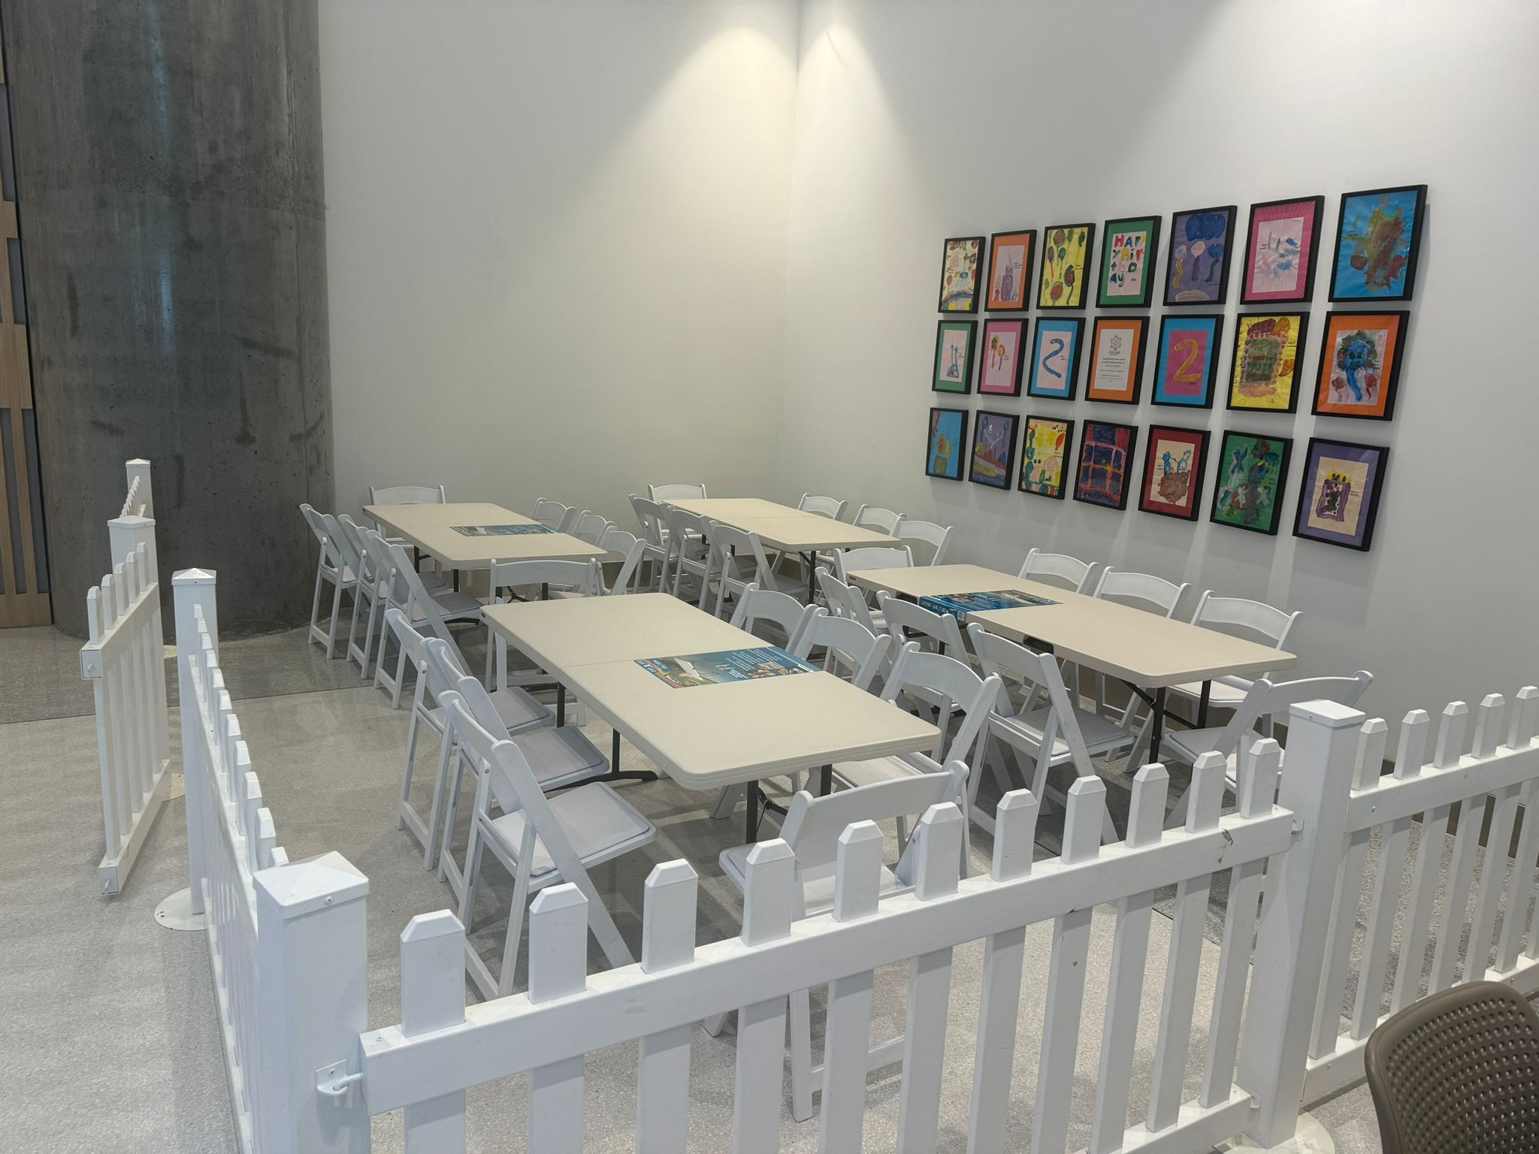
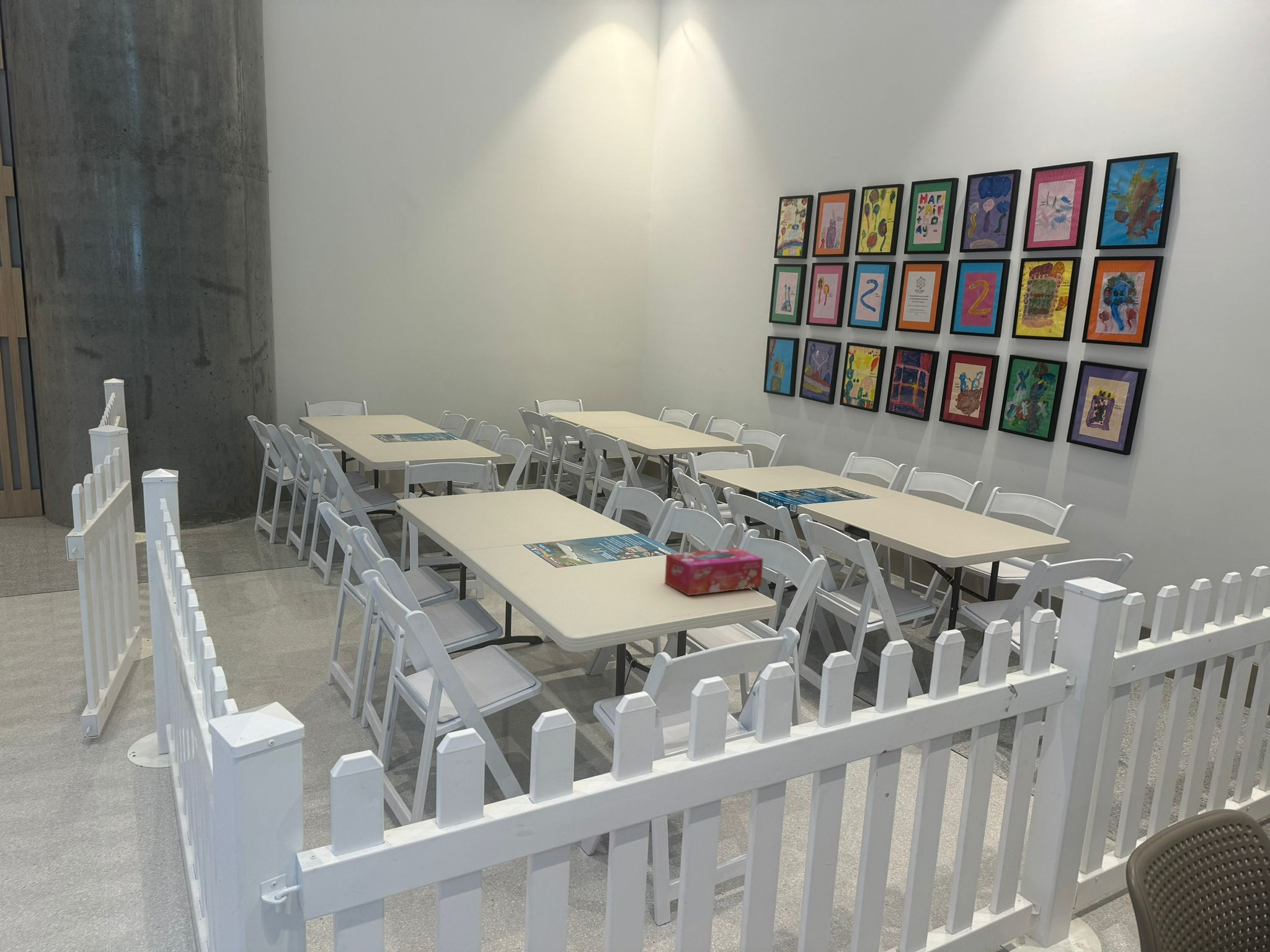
+ tissue box [664,547,764,596]
